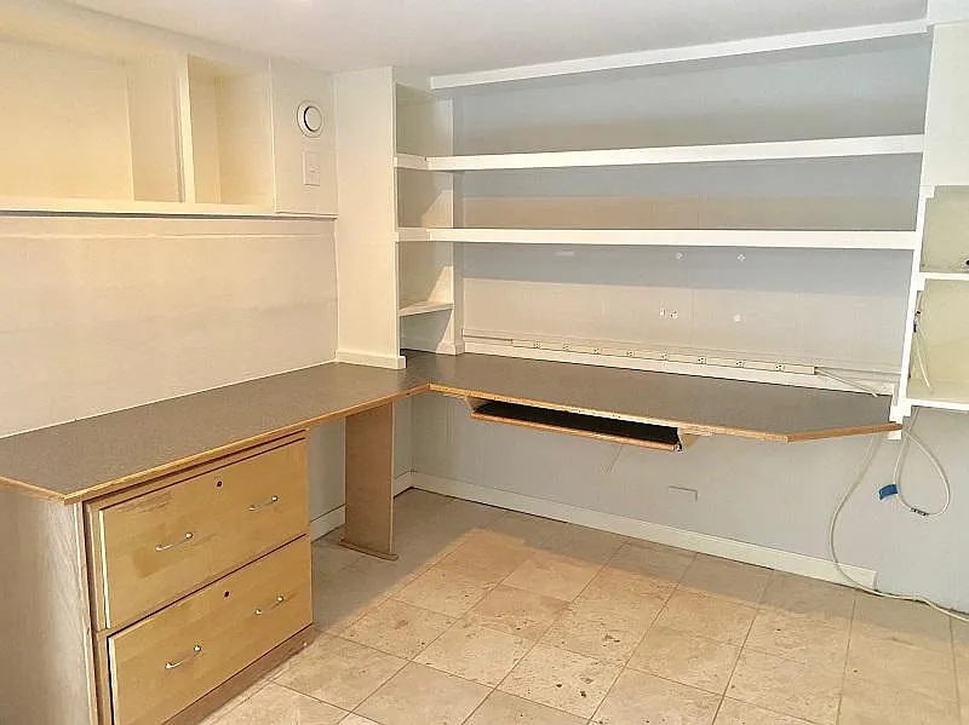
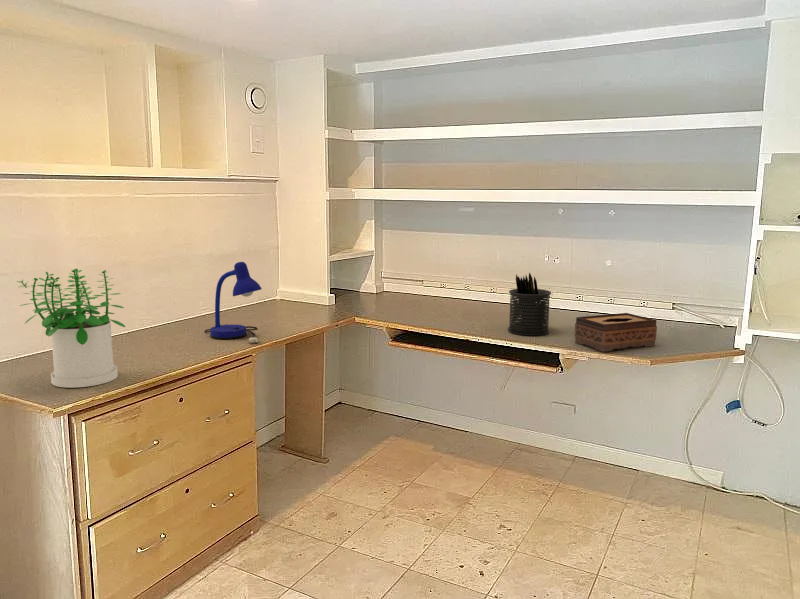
+ potted plant [16,268,126,389]
+ desk lamp [204,261,263,344]
+ tissue box [574,312,658,353]
+ pen holder [507,271,552,336]
